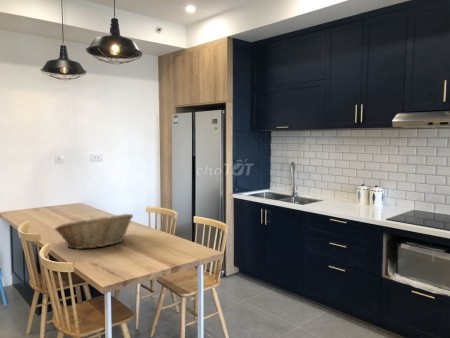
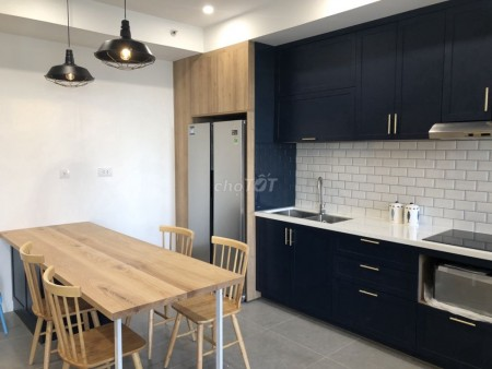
- fruit basket [53,213,134,250]
